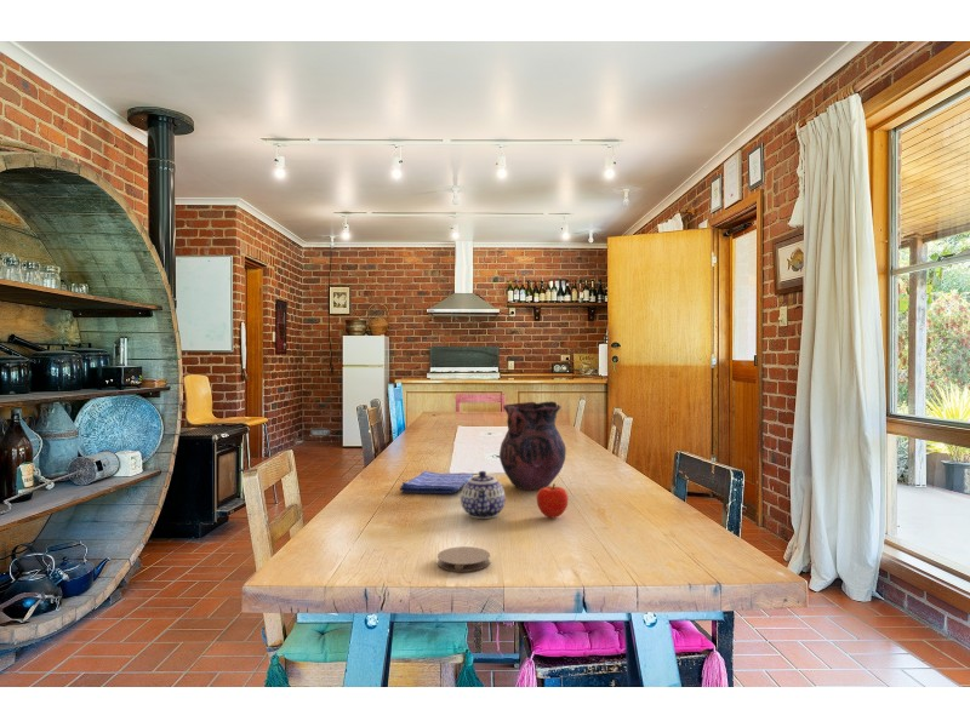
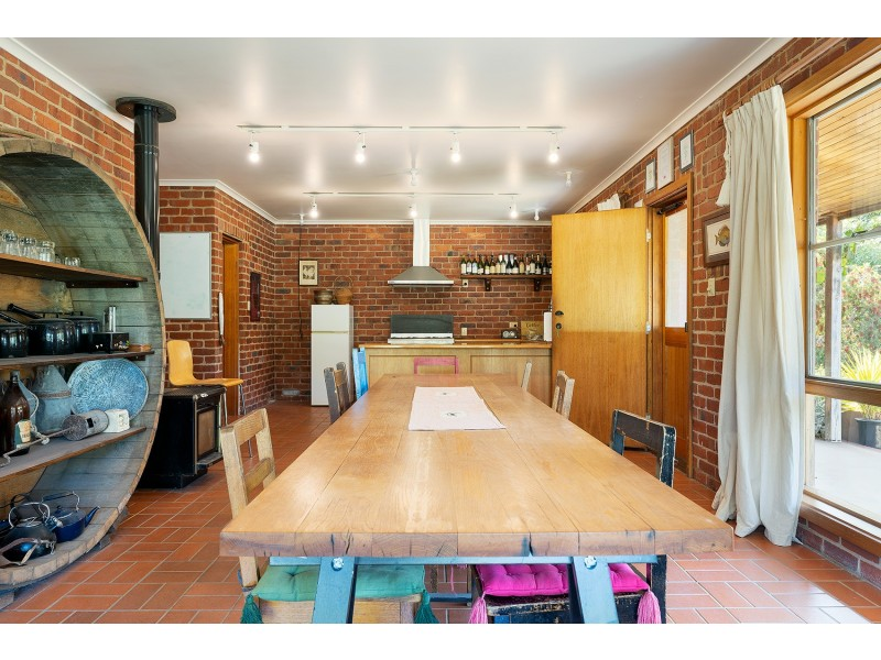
- fruit [536,482,569,520]
- dish towel [399,470,474,494]
- vase [498,400,567,492]
- coaster [436,545,491,573]
- teapot [460,470,507,520]
